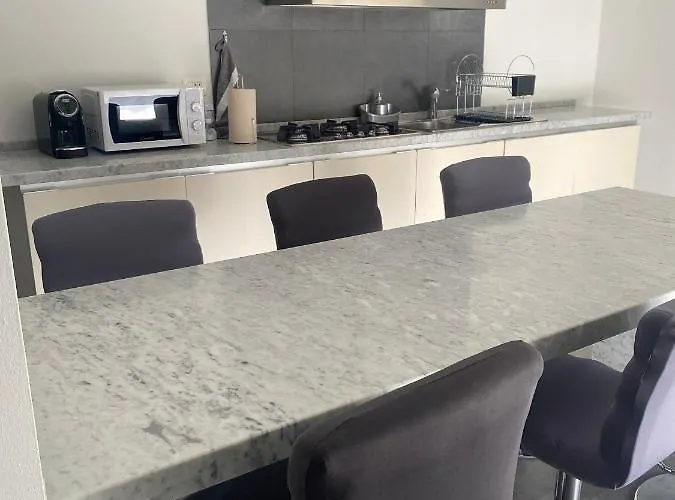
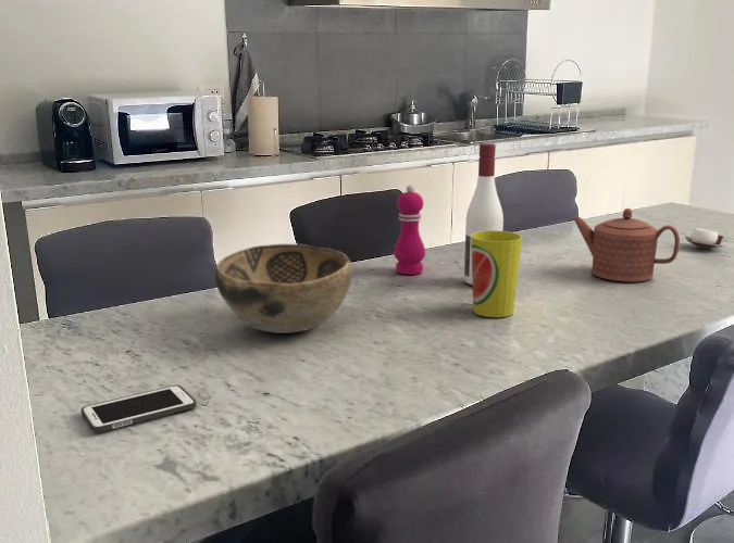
+ cup [471,230,523,318]
+ cell phone [80,384,197,433]
+ cup [684,227,726,250]
+ pepper mill [393,184,426,276]
+ decorative bowl [214,243,353,334]
+ teapot [572,207,681,282]
+ alcohol [463,142,505,286]
